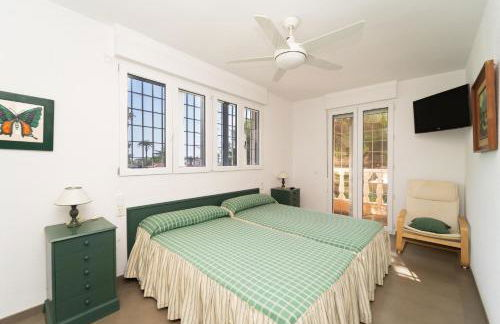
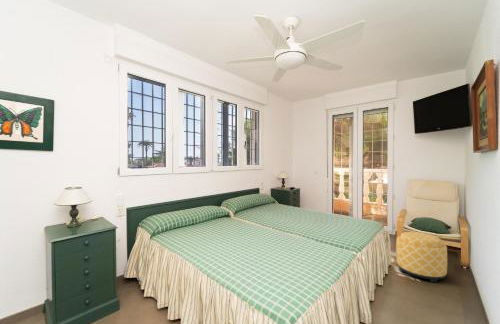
+ ottoman [395,231,448,283]
